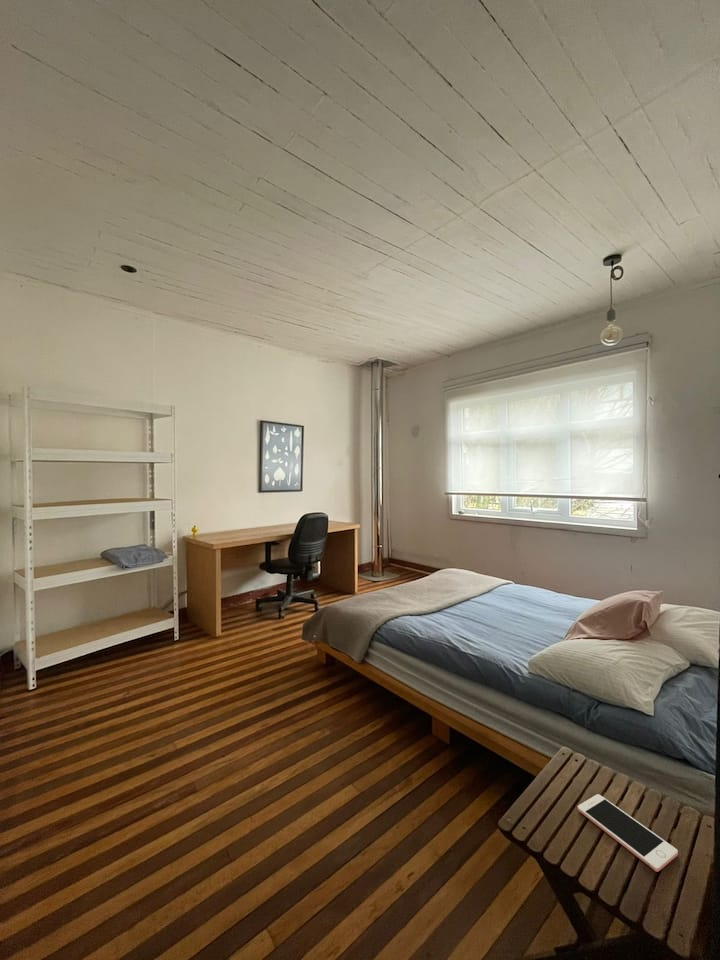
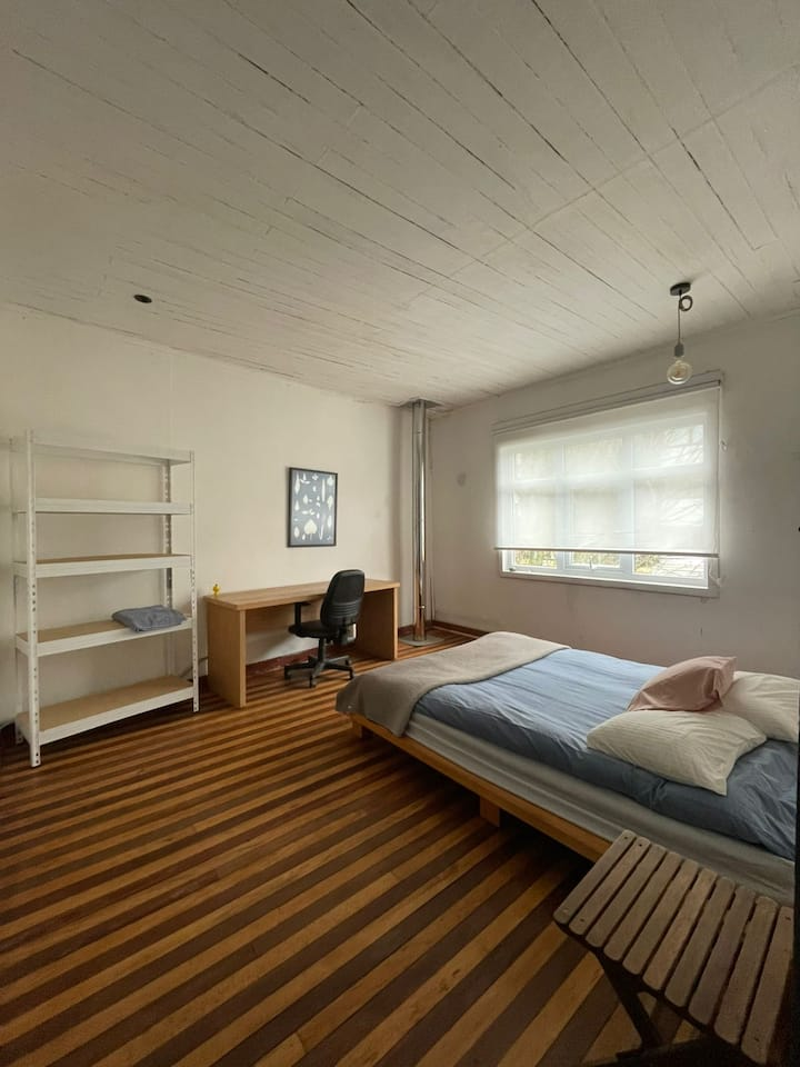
- cell phone [577,793,679,873]
